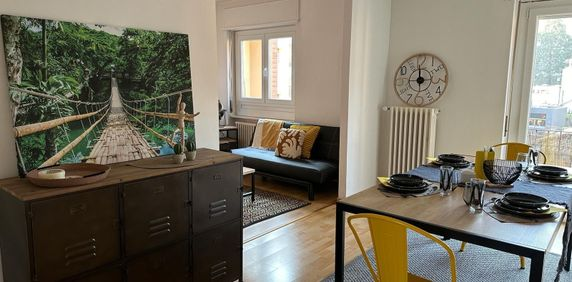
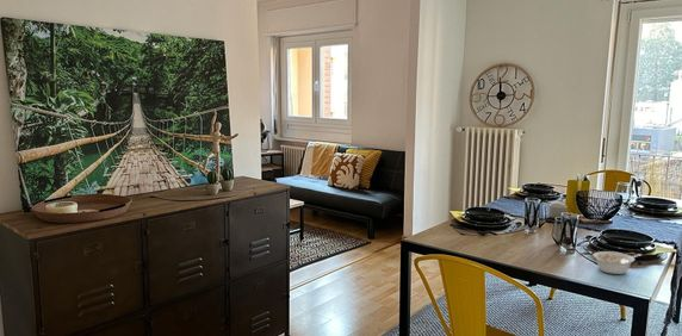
+ legume [593,250,643,275]
